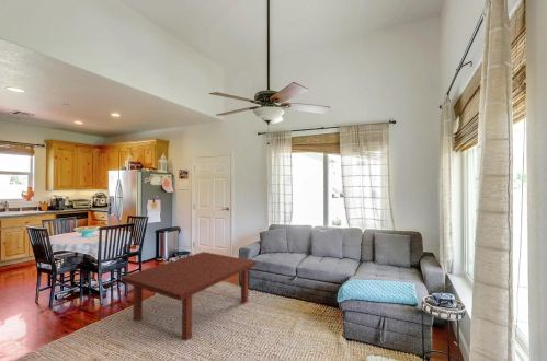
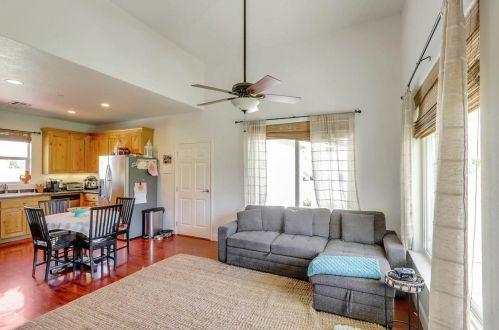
- coffee table [119,251,258,342]
